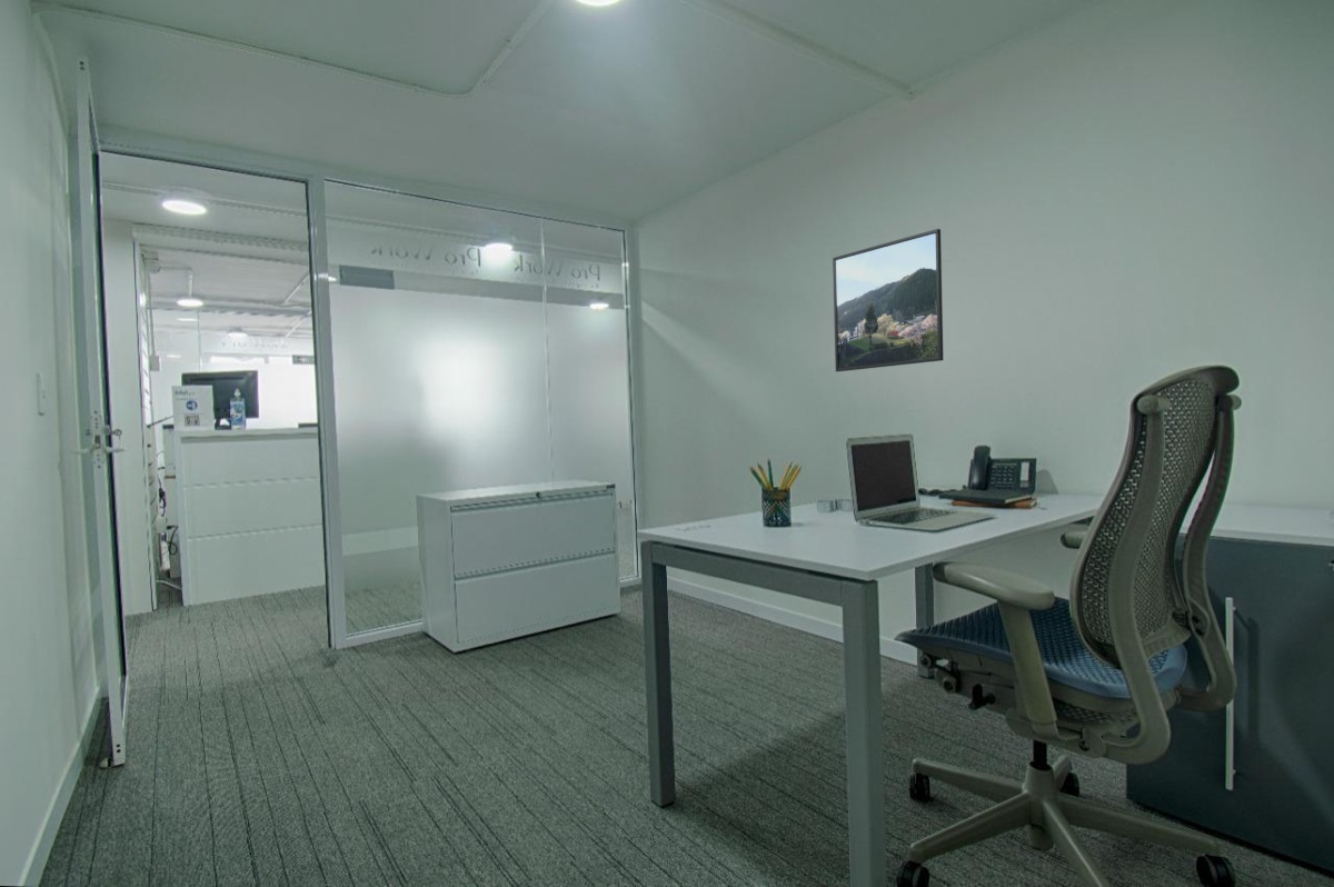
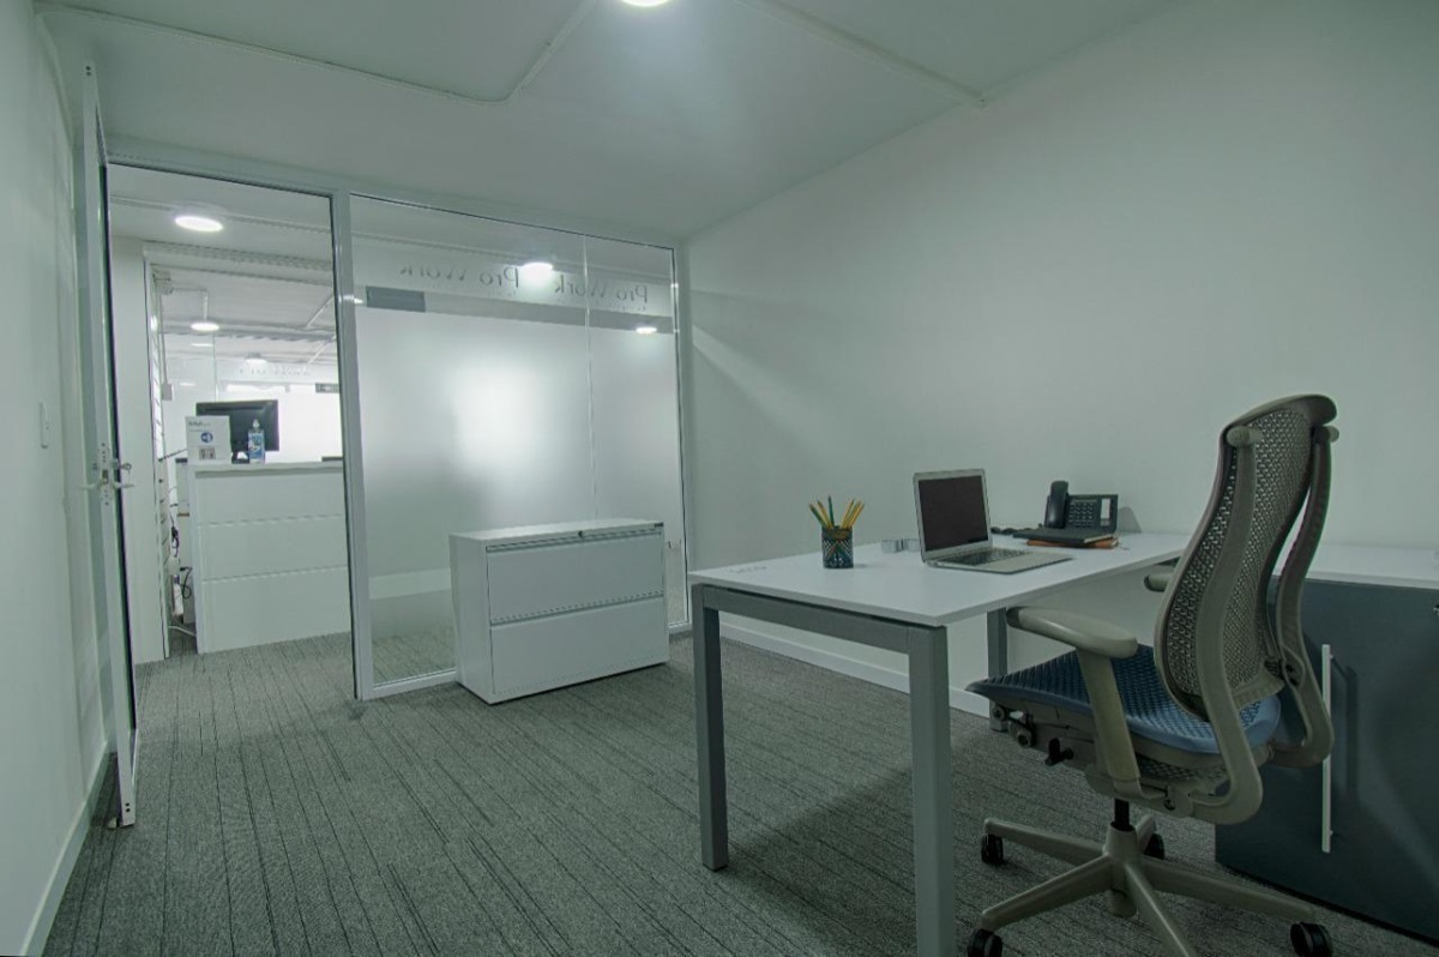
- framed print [832,228,945,372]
